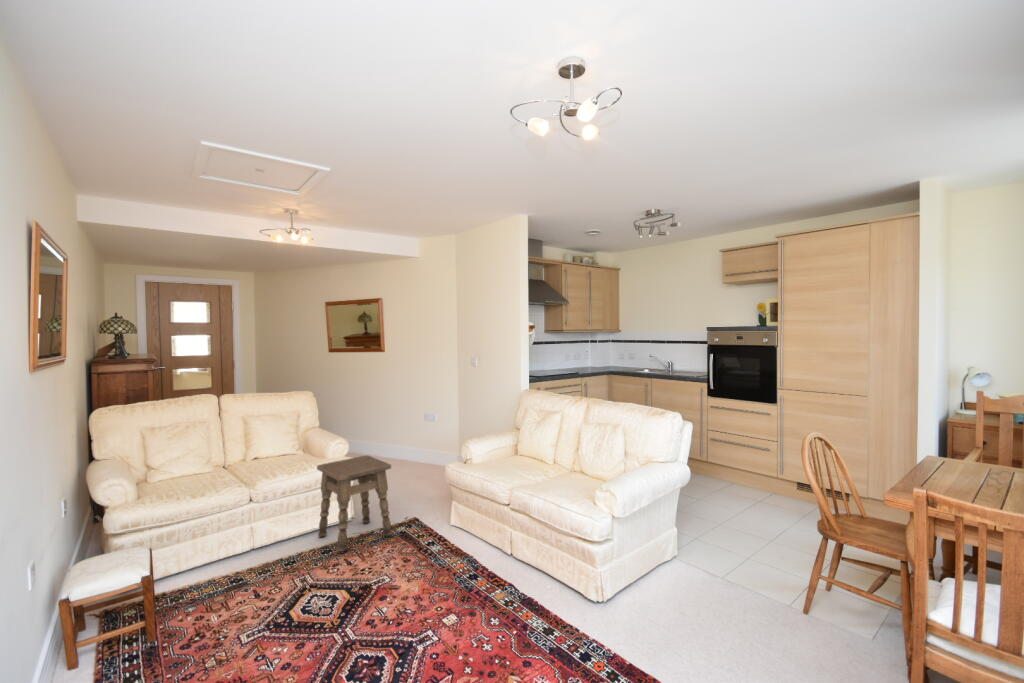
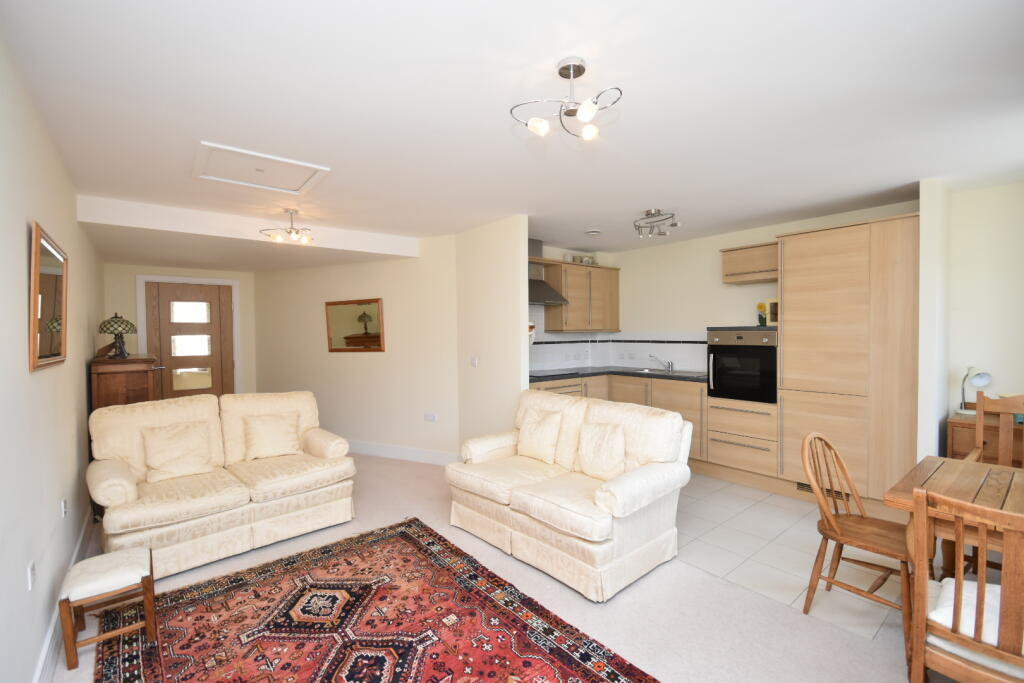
- side table [316,455,393,555]
